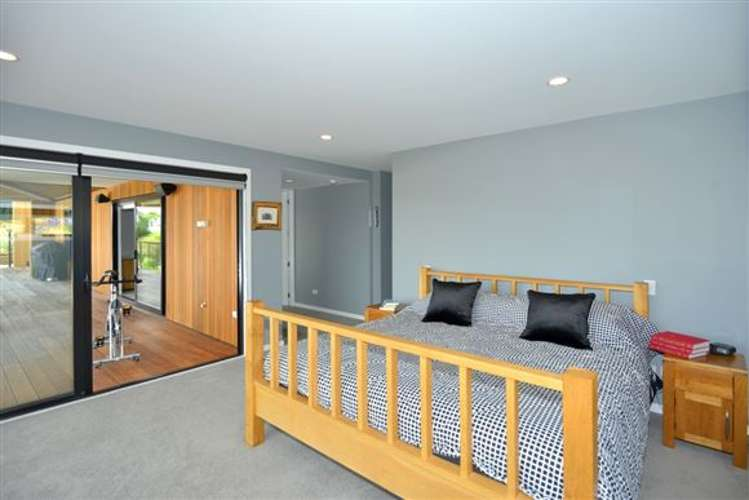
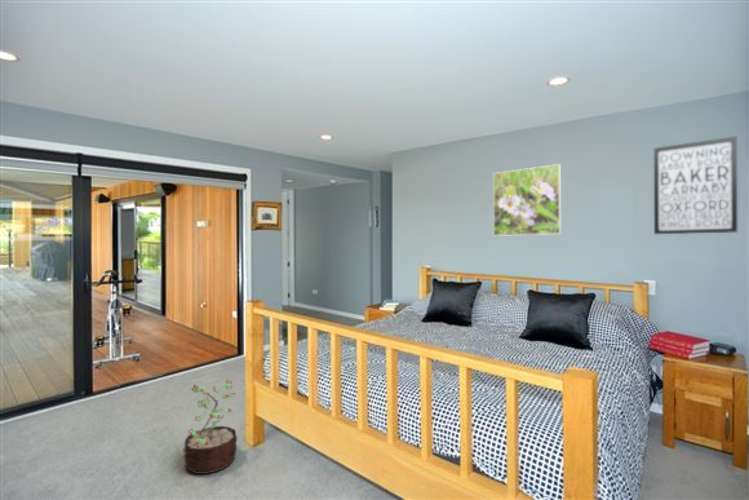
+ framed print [492,163,562,237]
+ wall art [653,135,738,235]
+ decorative plant [182,379,238,475]
